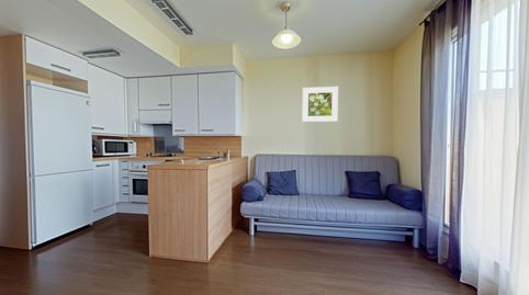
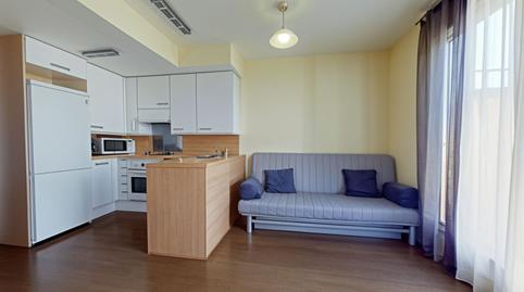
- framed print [302,86,339,123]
